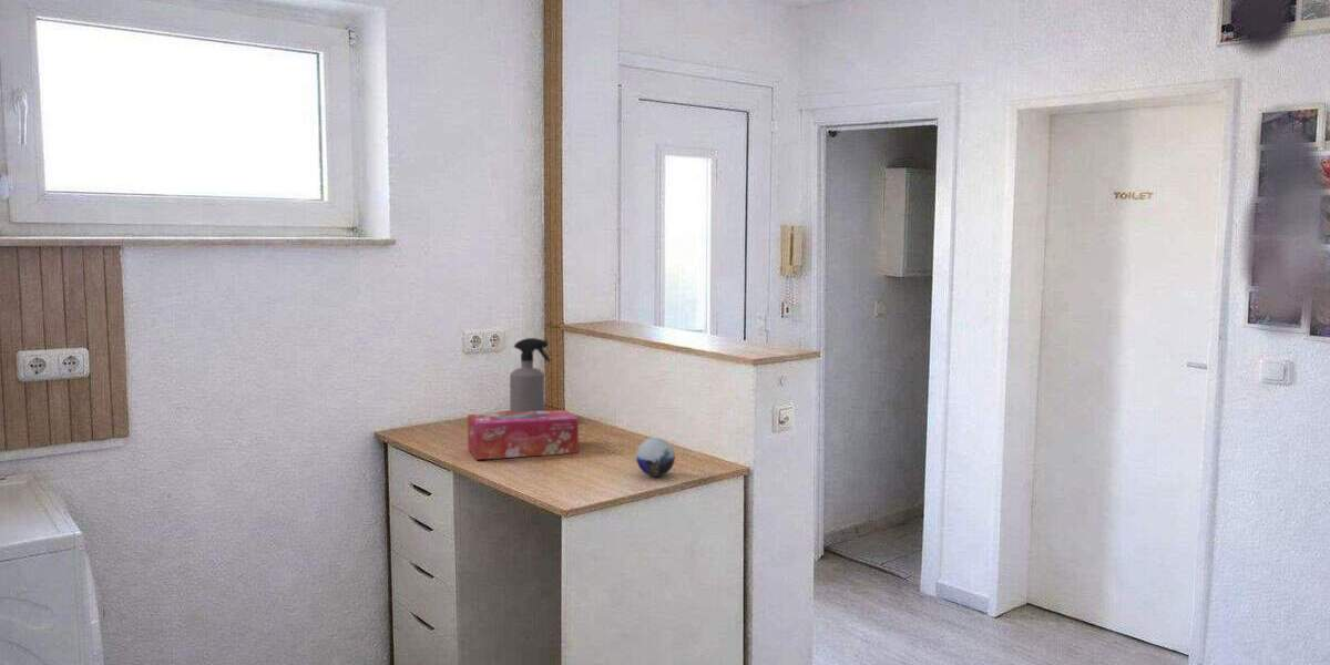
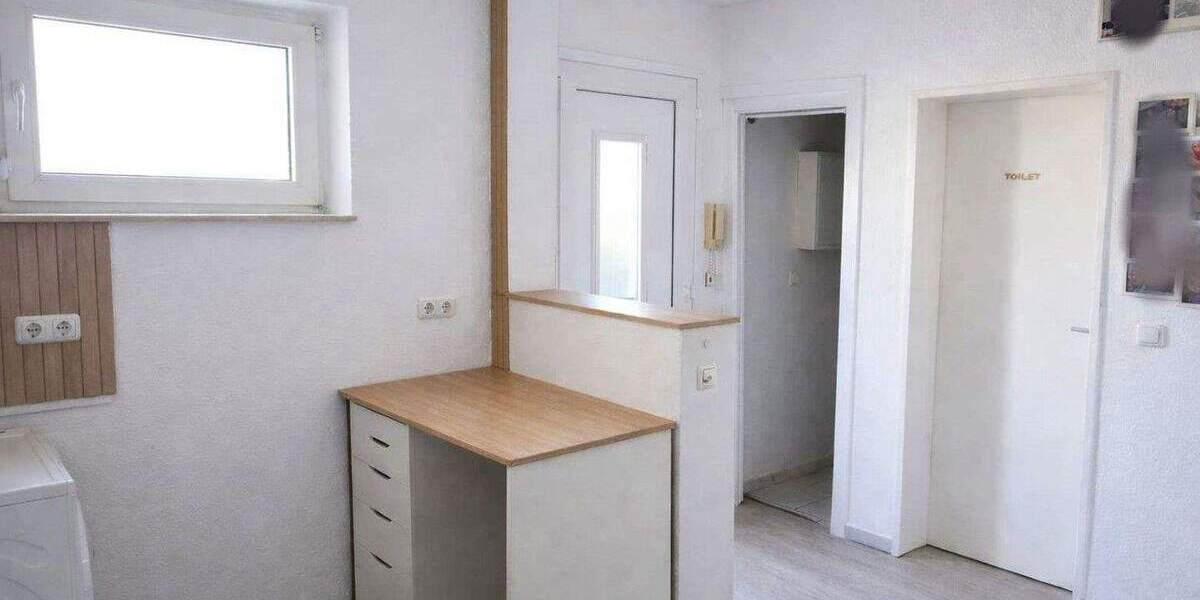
- spray bottle [509,337,552,412]
- tissue box [467,409,580,461]
- decorative orb [635,437,676,478]
